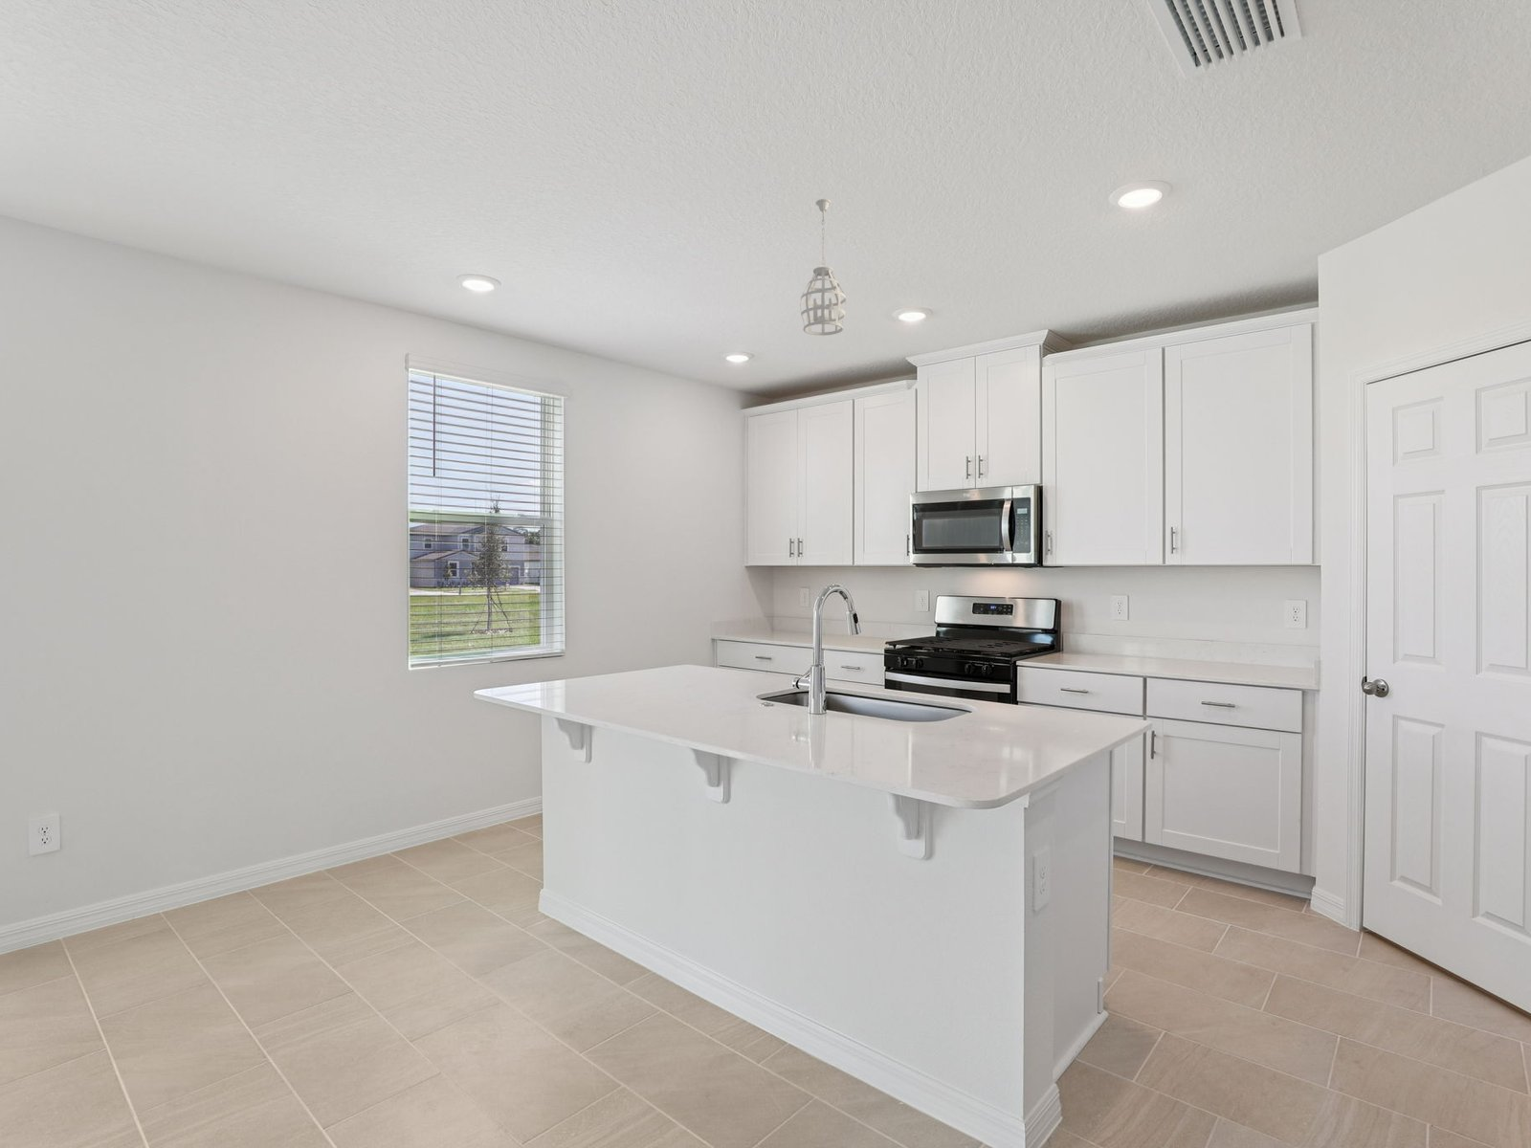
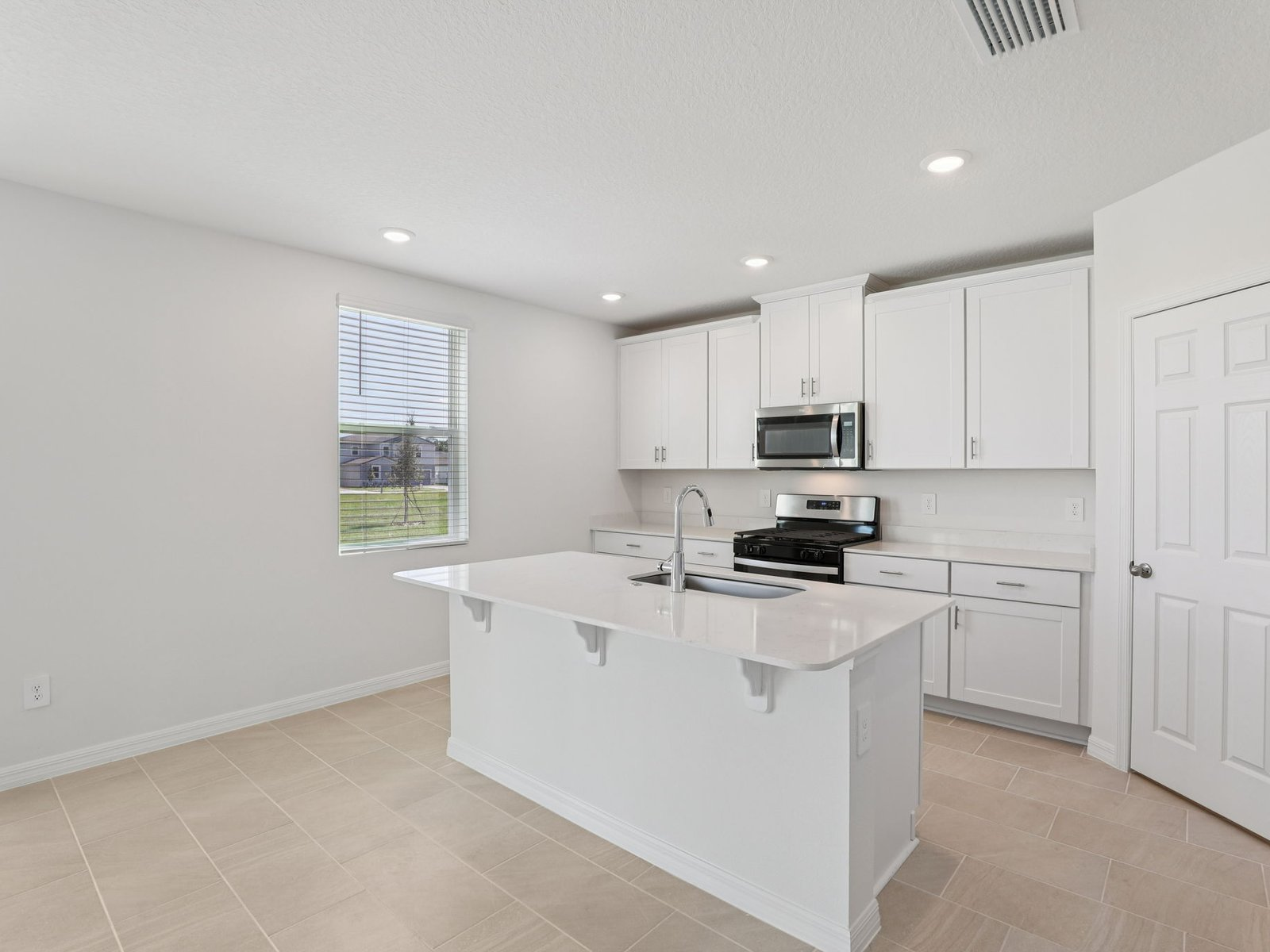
- pendant light [799,198,846,336]
